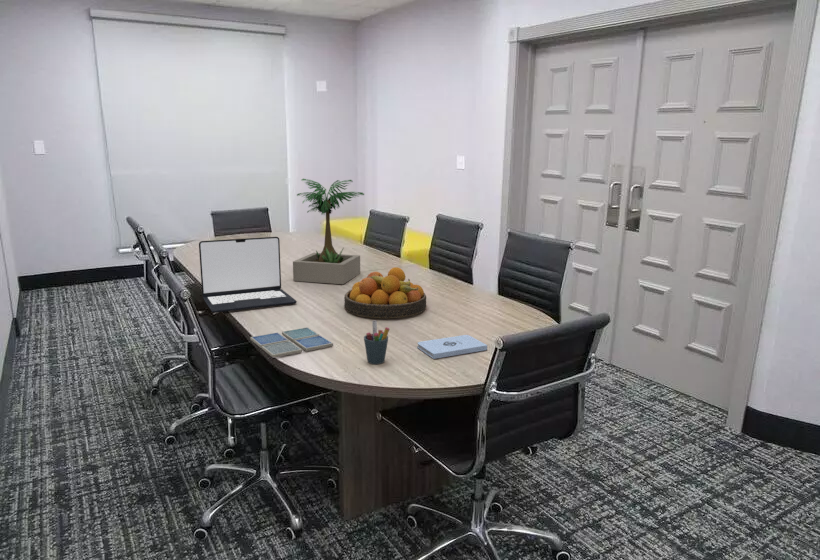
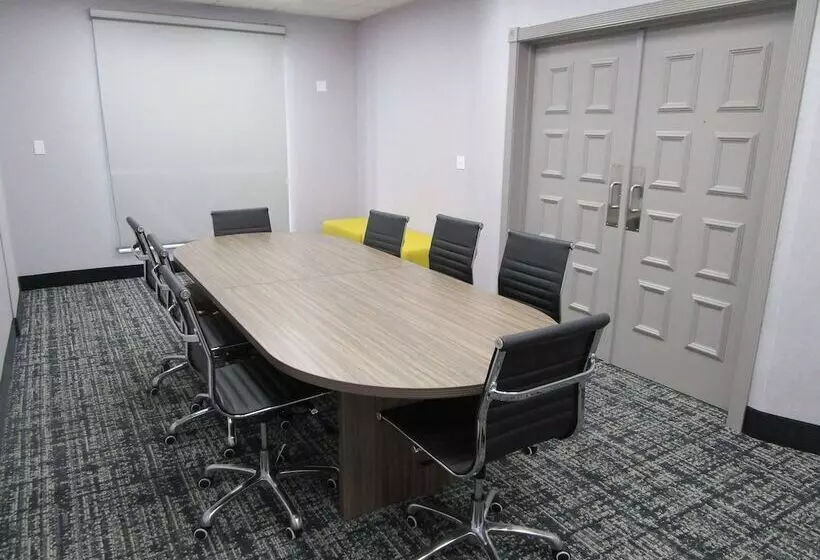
- potted plant [292,178,365,285]
- pen holder [363,320,390,365]
- notepad [417,334,488,360]
- laptop [198,236,298,313]
- drink coaster [249,326,334,359]
- fruit bowl [343,266,427,319]
